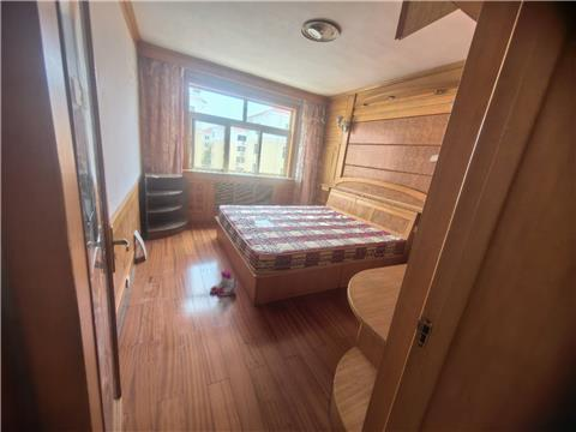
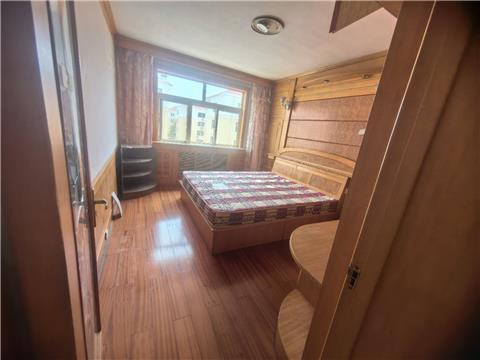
- boots [209,270,239,298]
